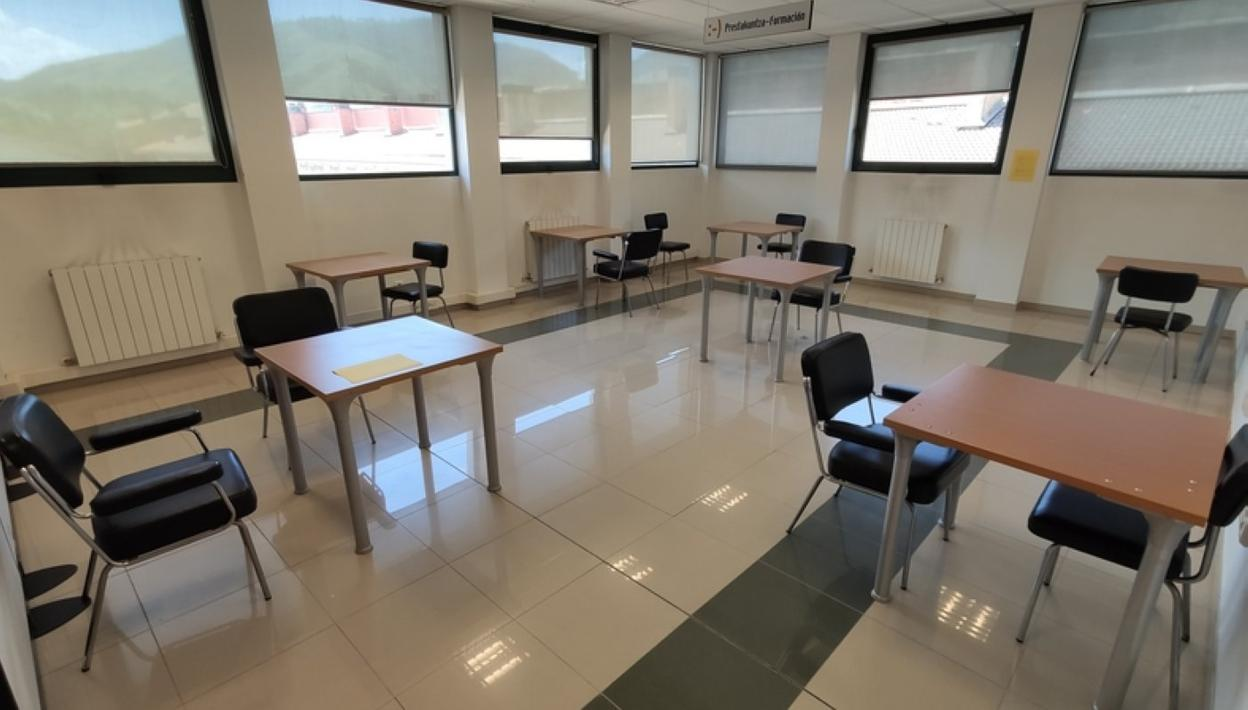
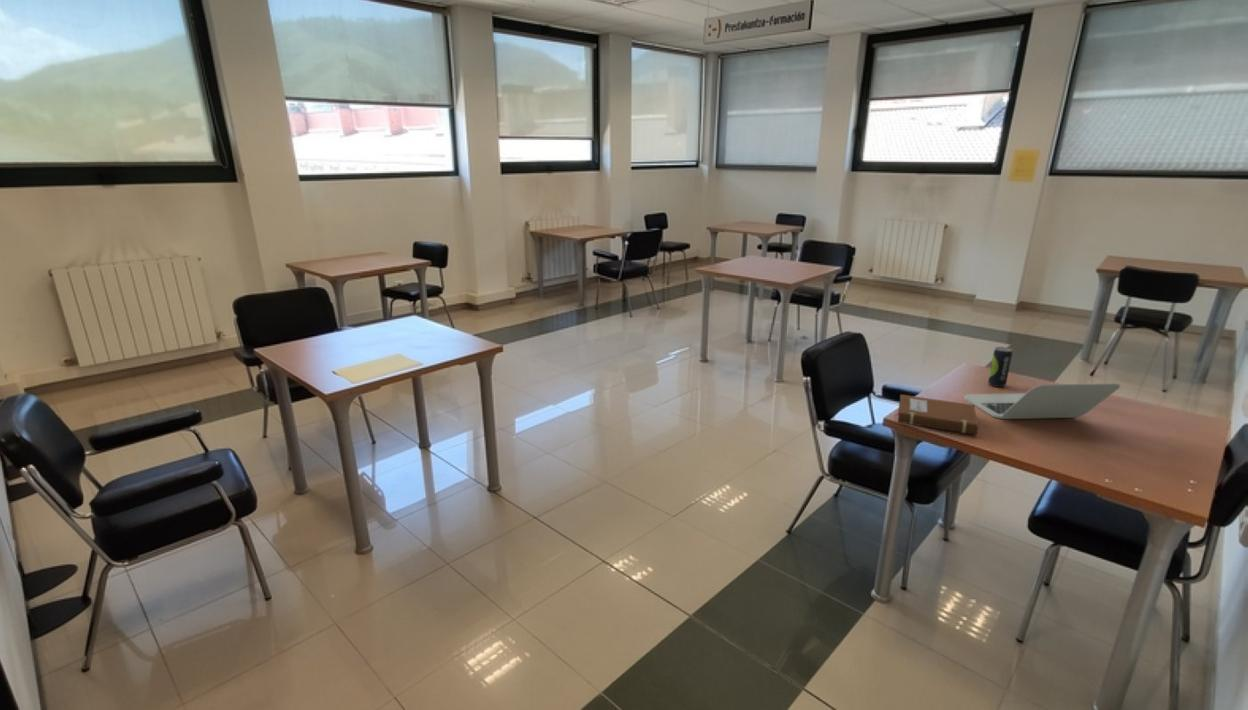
+ laptop [963,382,1121,420]
+ beverage can [987,346,1013,388]
+ notebook [894,393,979,436]
